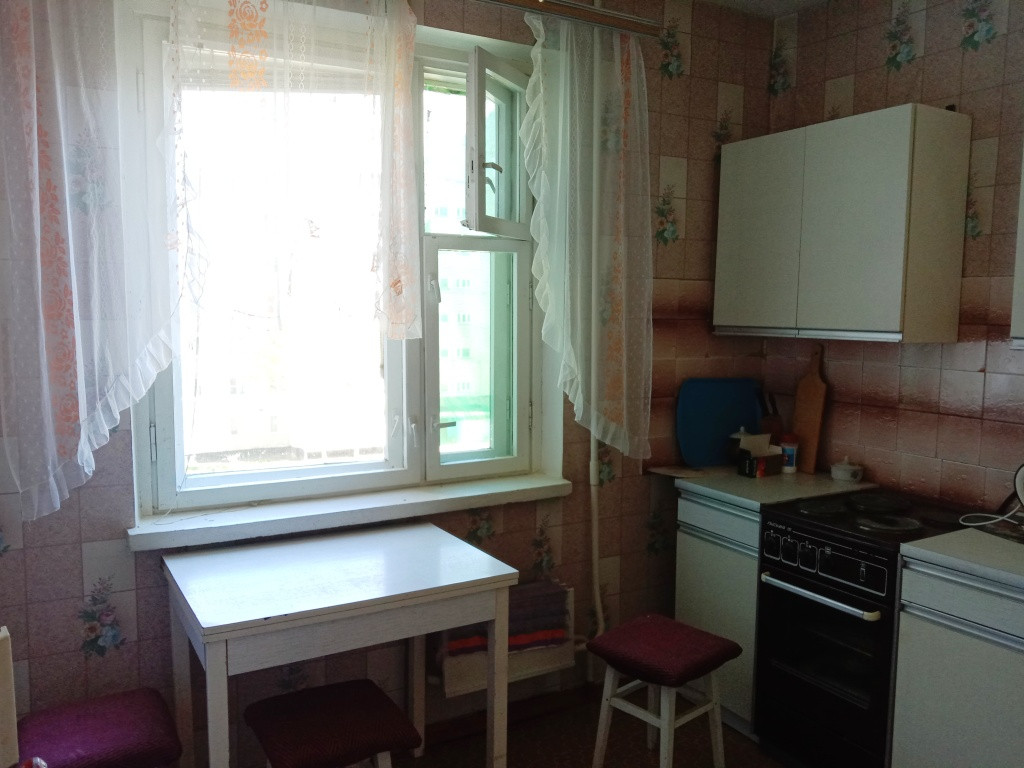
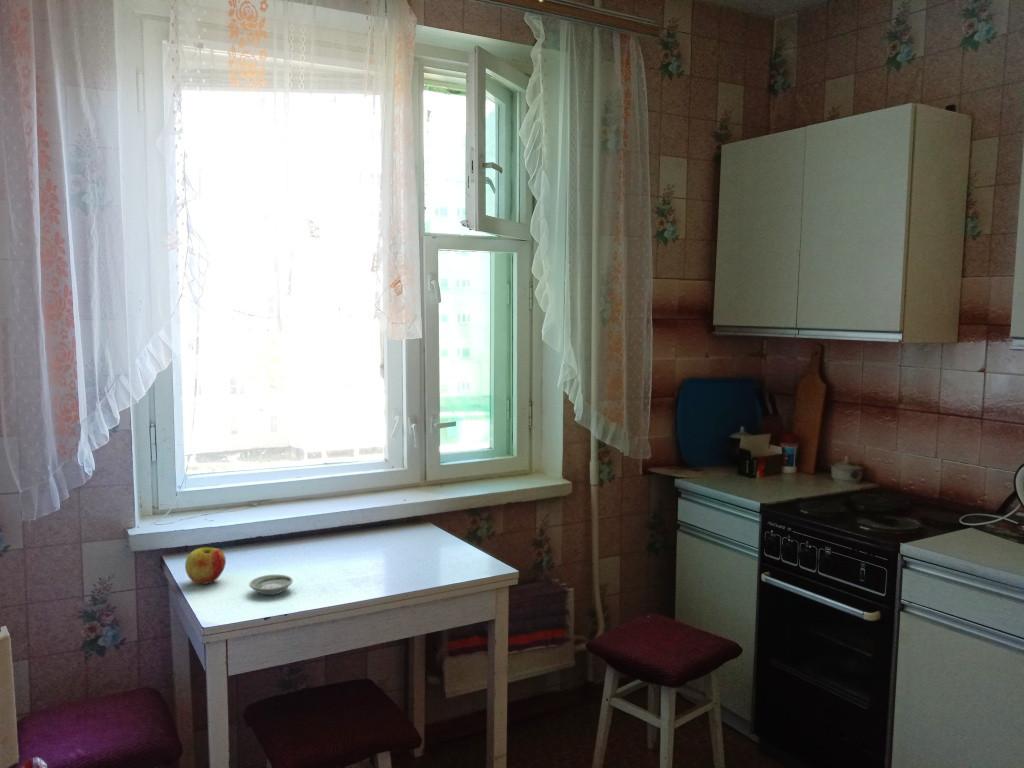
+ saucer [248,574,294,596]
+ apple [184,546,227,585]
